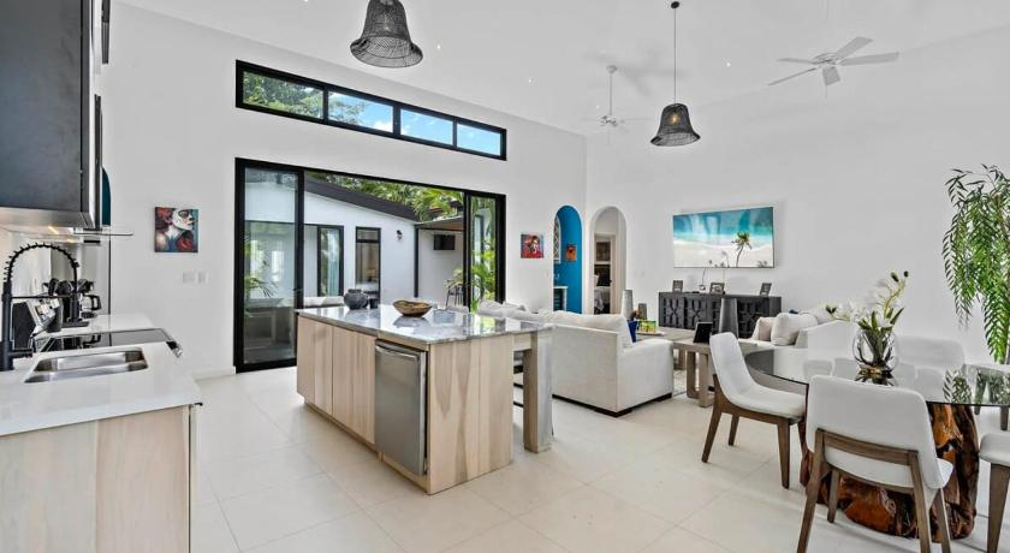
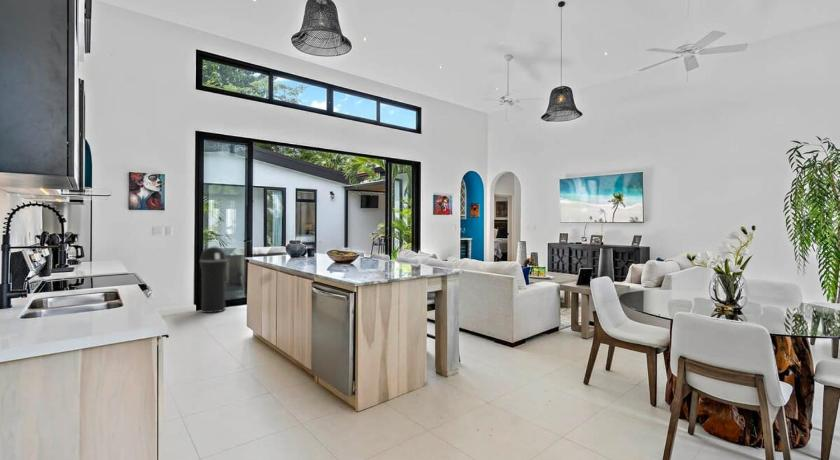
+ trash can [199,246,228,314]
